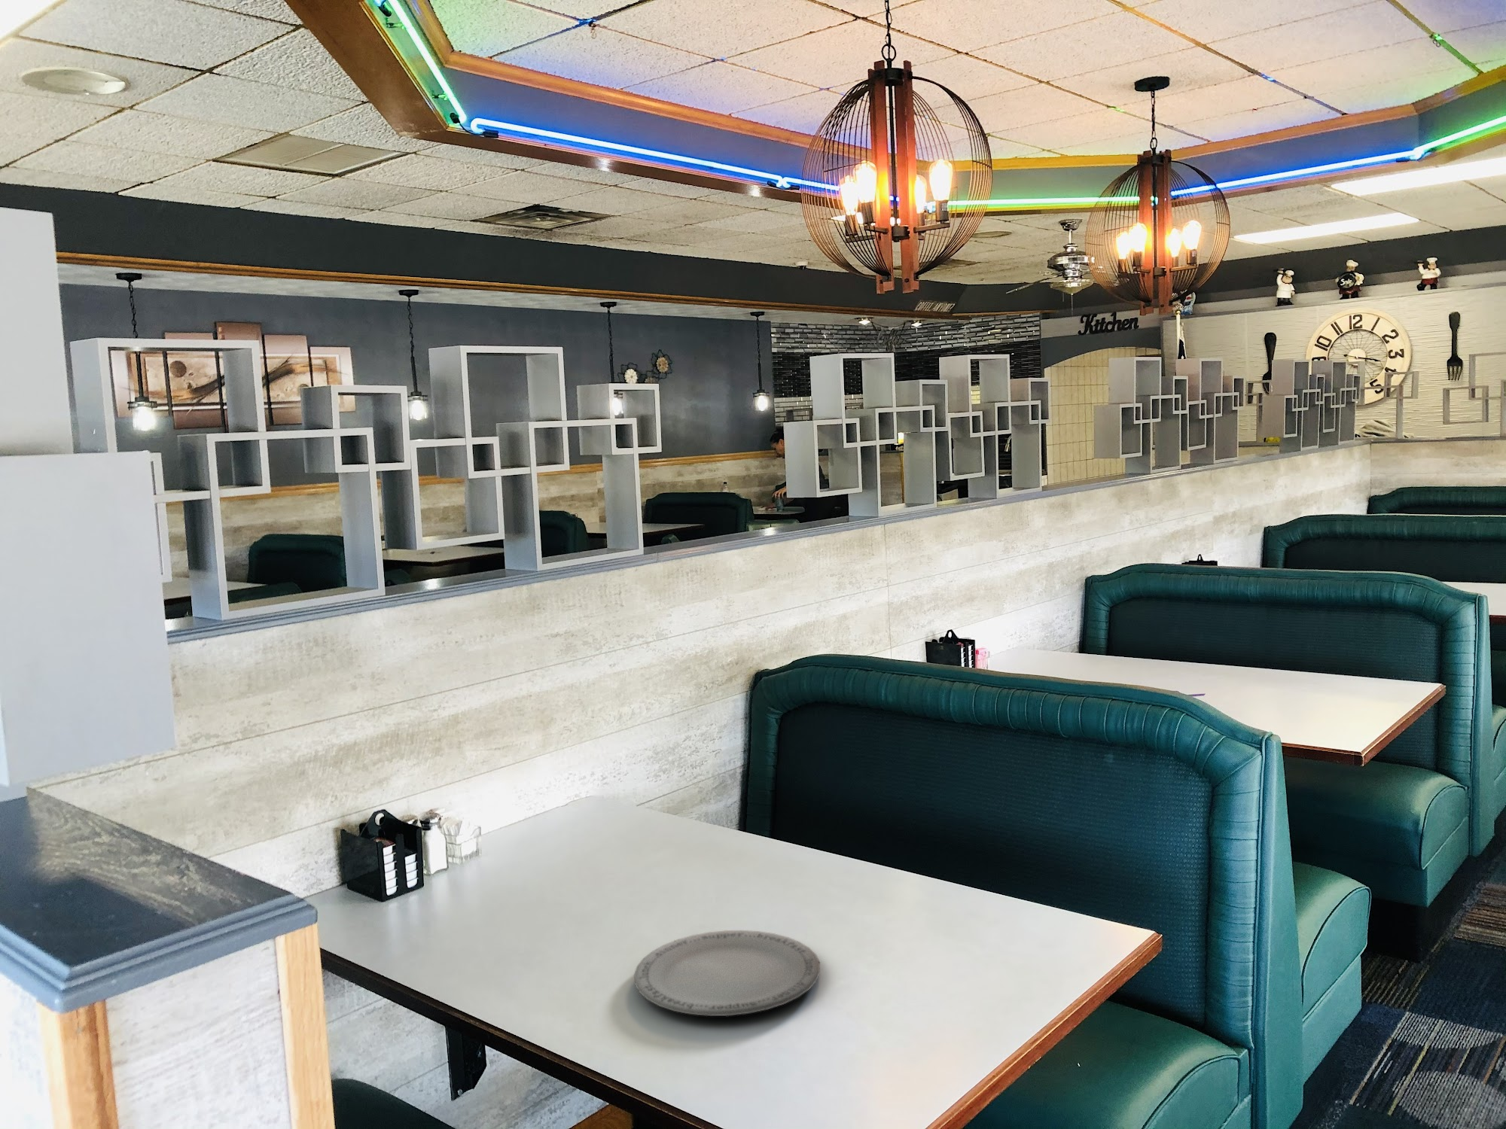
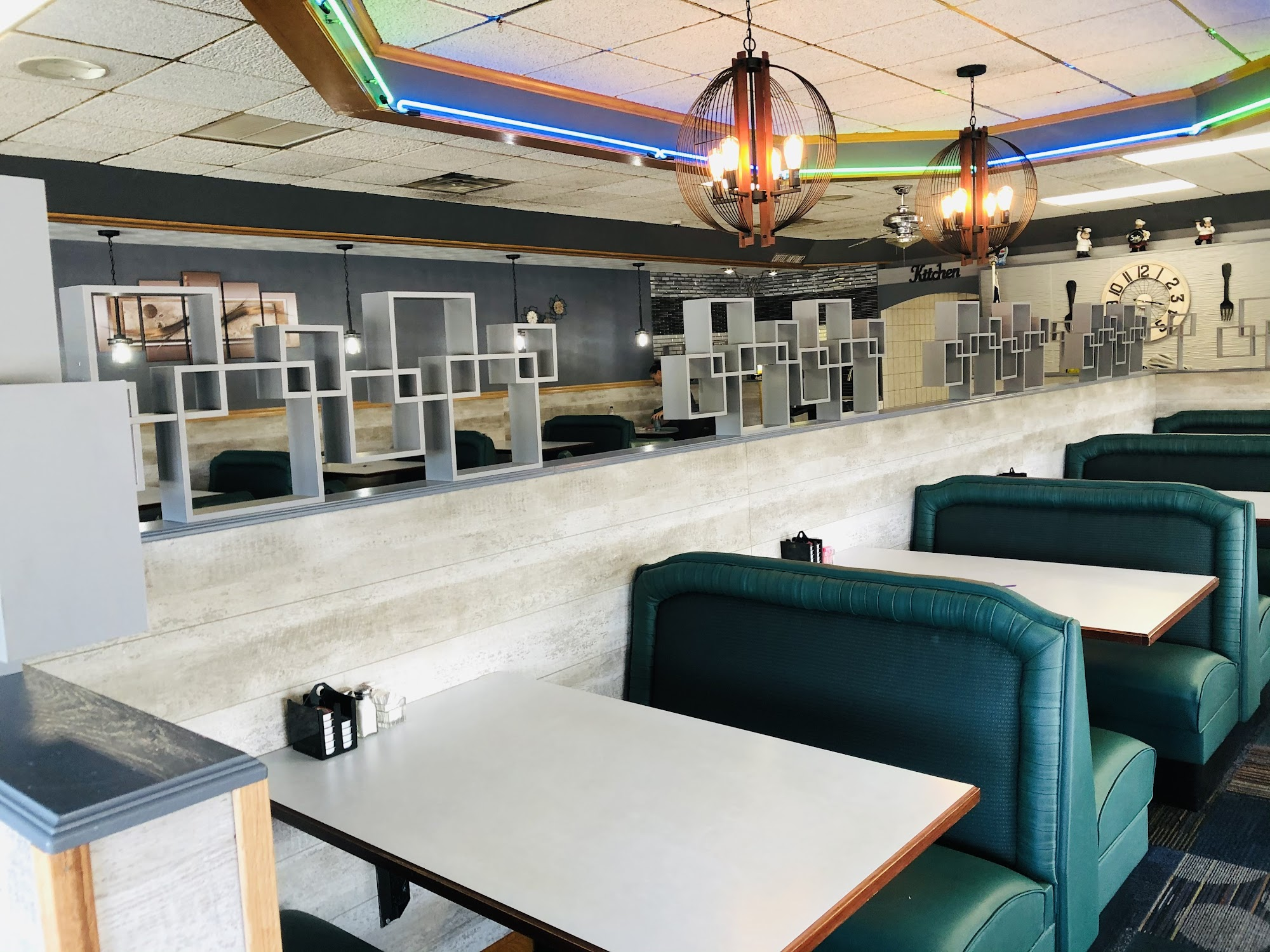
- plate [633,930,821,1016]
